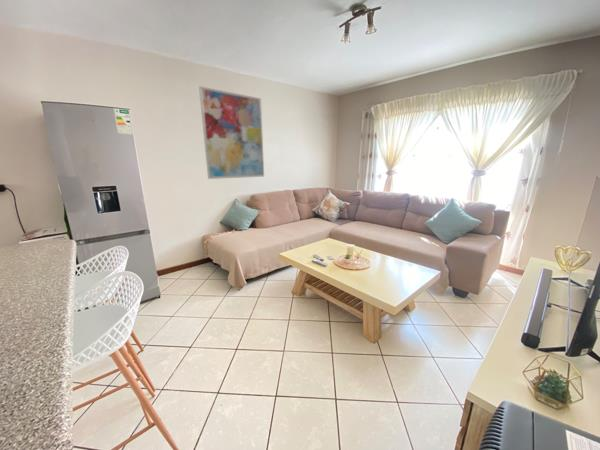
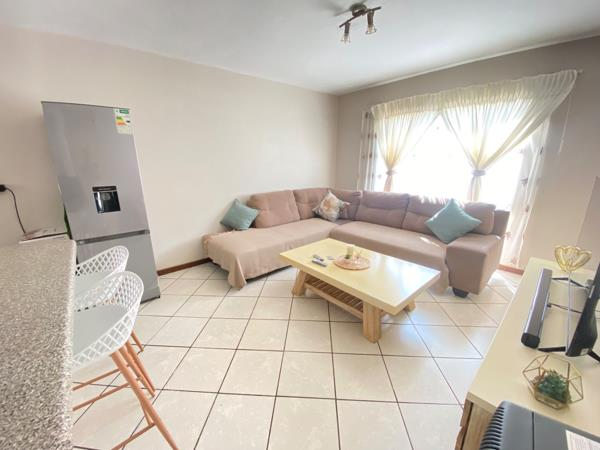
- wall art [198,85,265,180]
